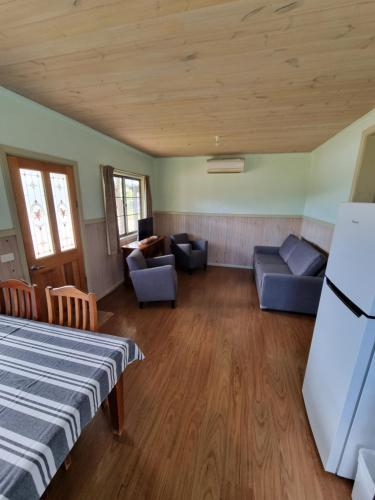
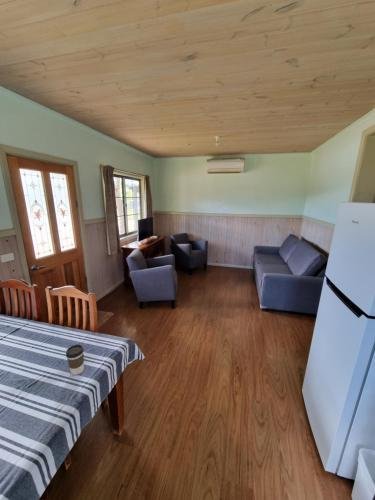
+ coffee cup [65,343,85,376]
